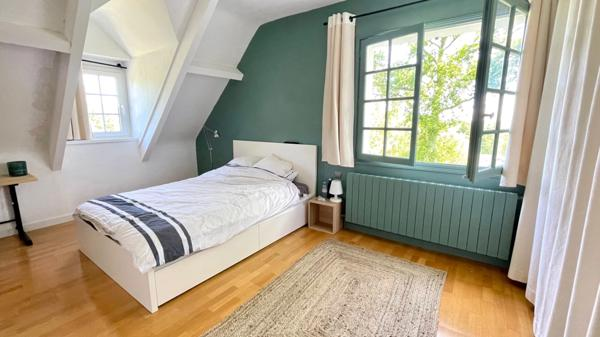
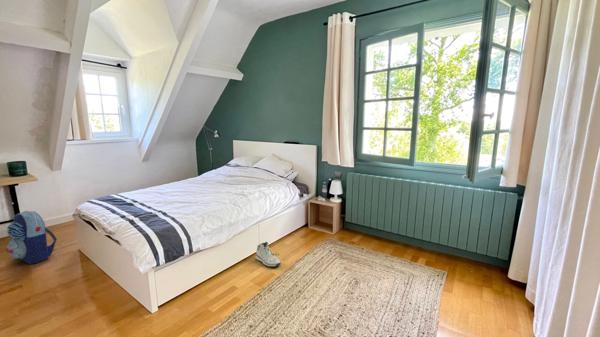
+ backpack [6,210,58,265]
+ sneaker [255,241,282,268]
